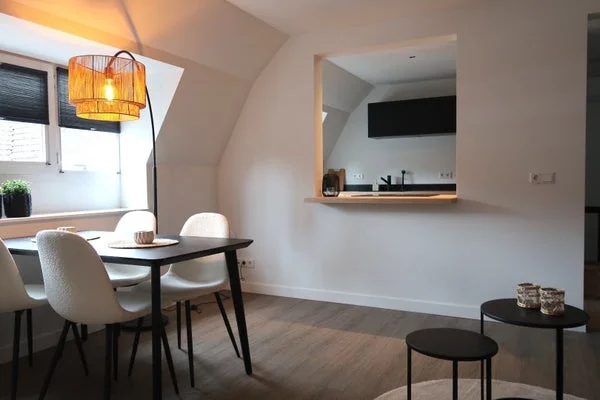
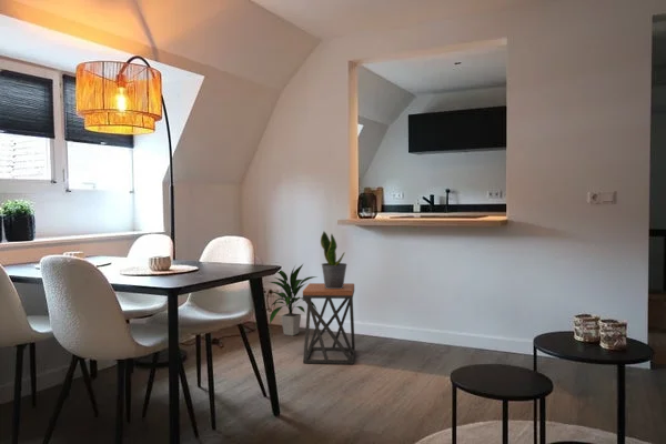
+ indoor plant [268,263,319,336]
+ potted plant [320,230,349,289]
+ stool [302,282,356,365]
